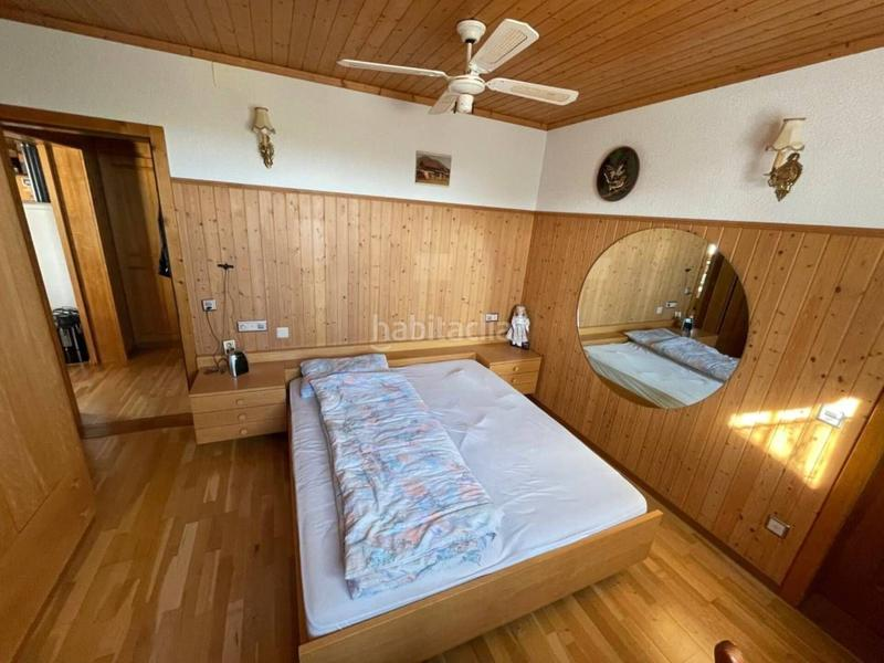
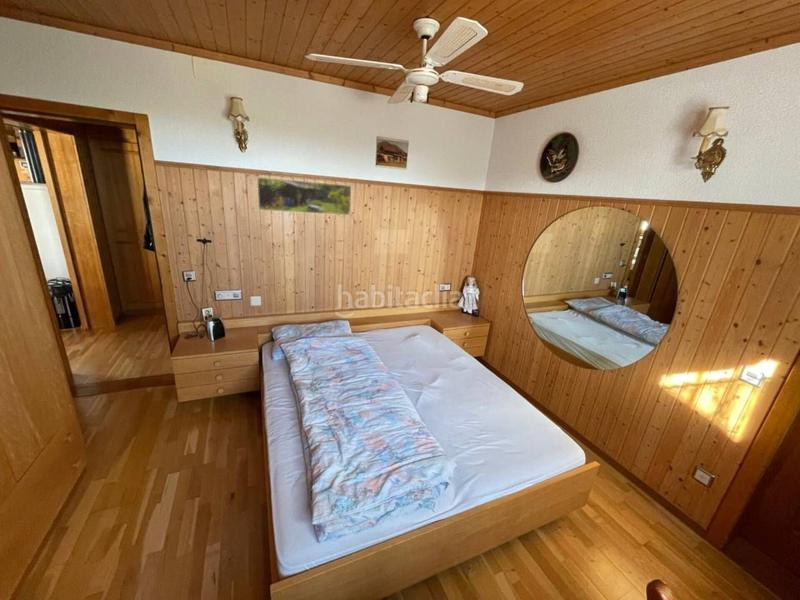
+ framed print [256,176,352,216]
